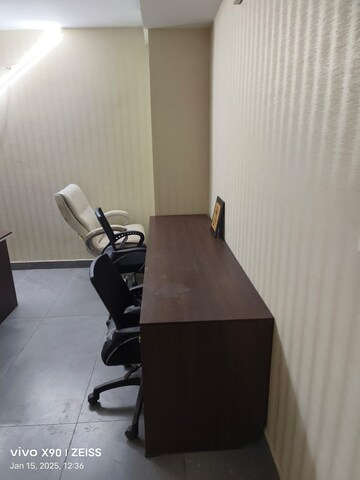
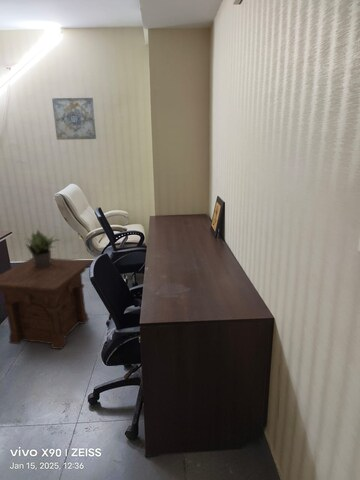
+ wall art [51,97,97,141]
+ side table [0,257,94,350]
+ potted plant [22,229,60,267]
